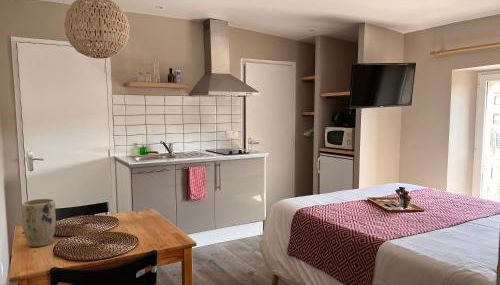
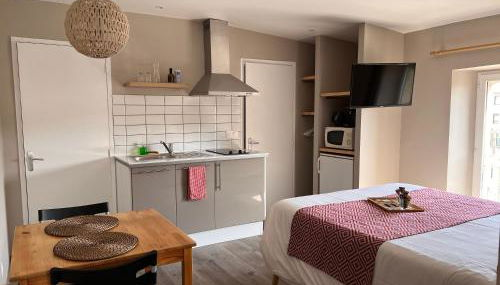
- plant pot [21,198,57,248]
